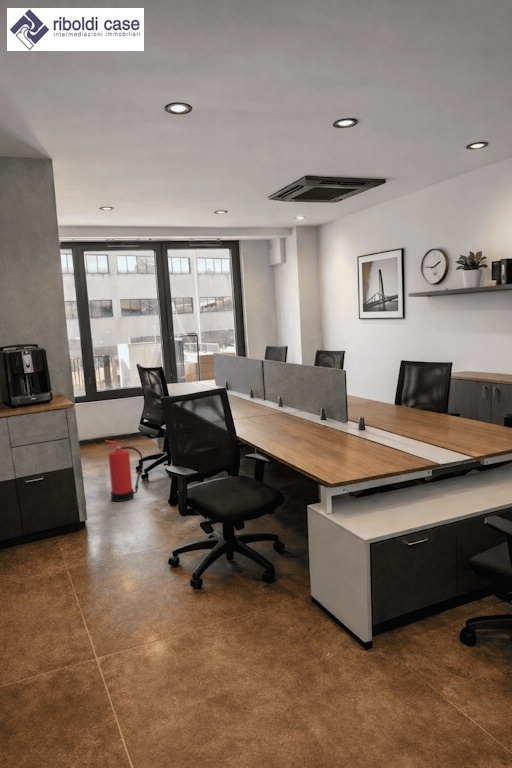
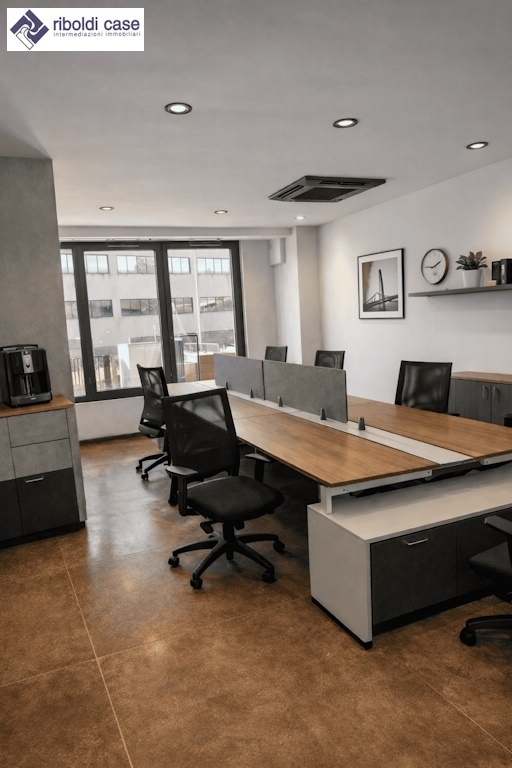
- fire extinguisher [104,439,144,503]
